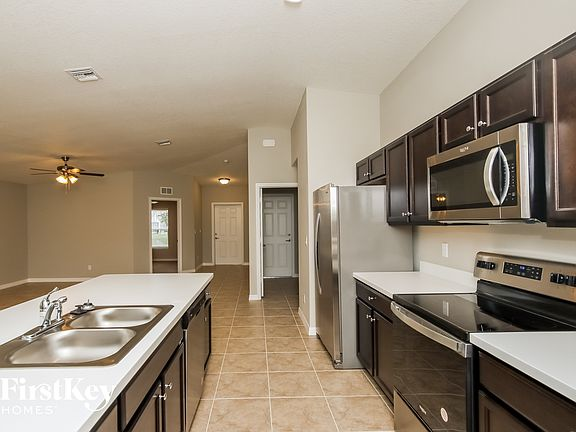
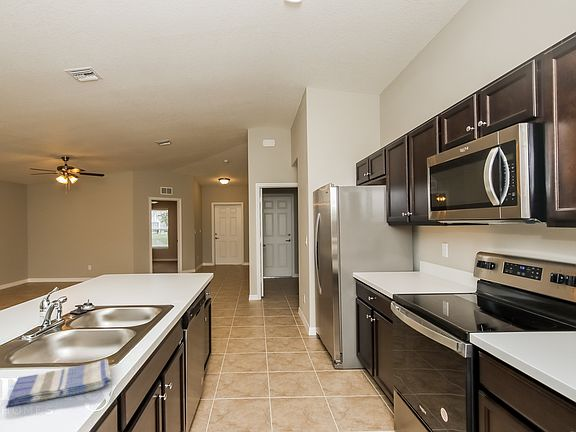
+ dish towel [5,358,113,409]
